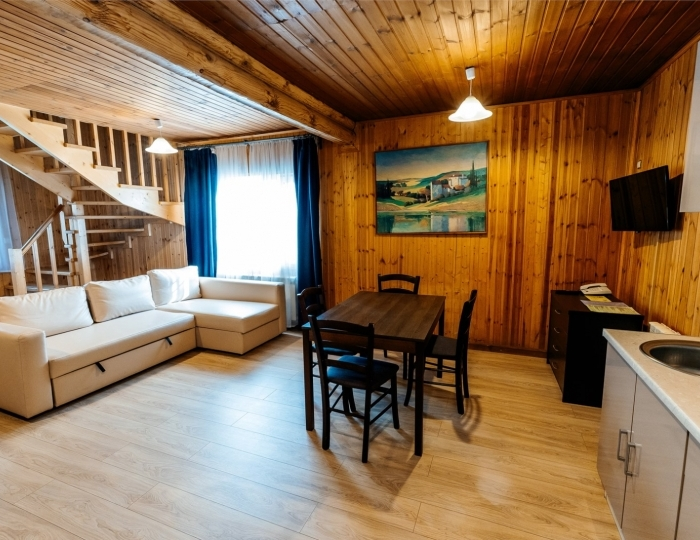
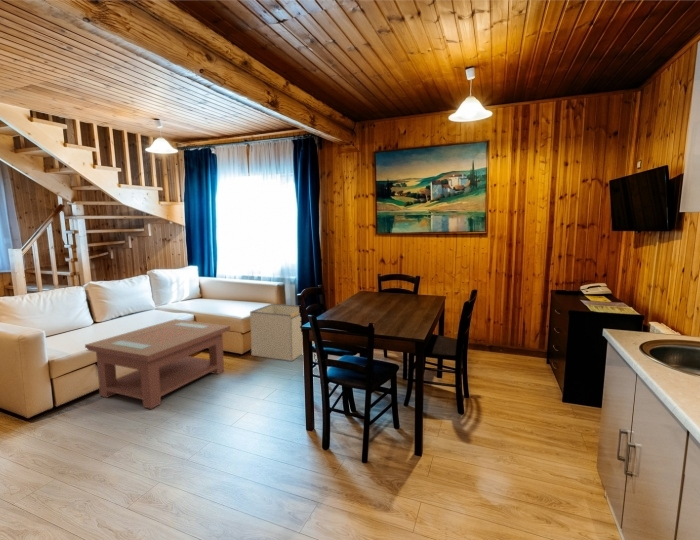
+ coffee table [84,318,231,410]
+ storage bin [249,303,303,362]
